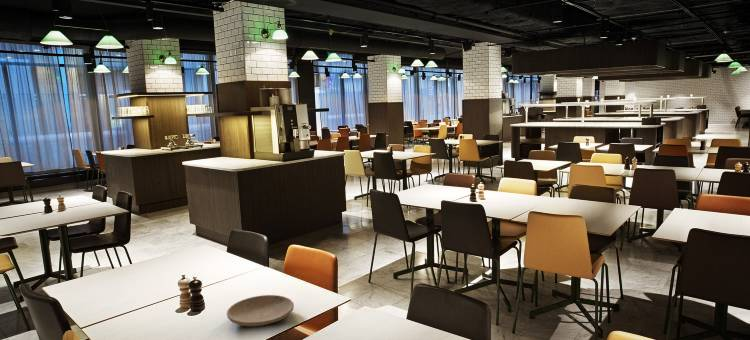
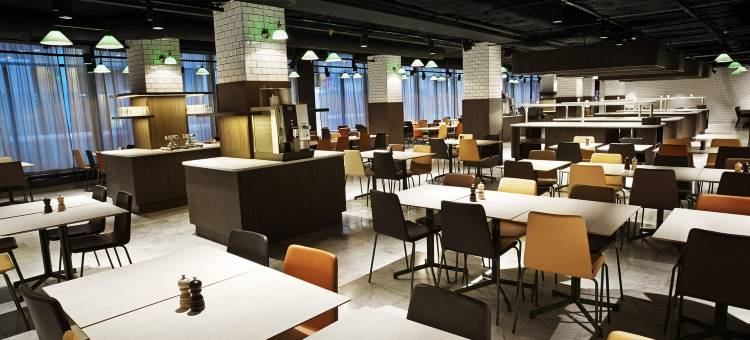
- plate [226,294,295,327]
